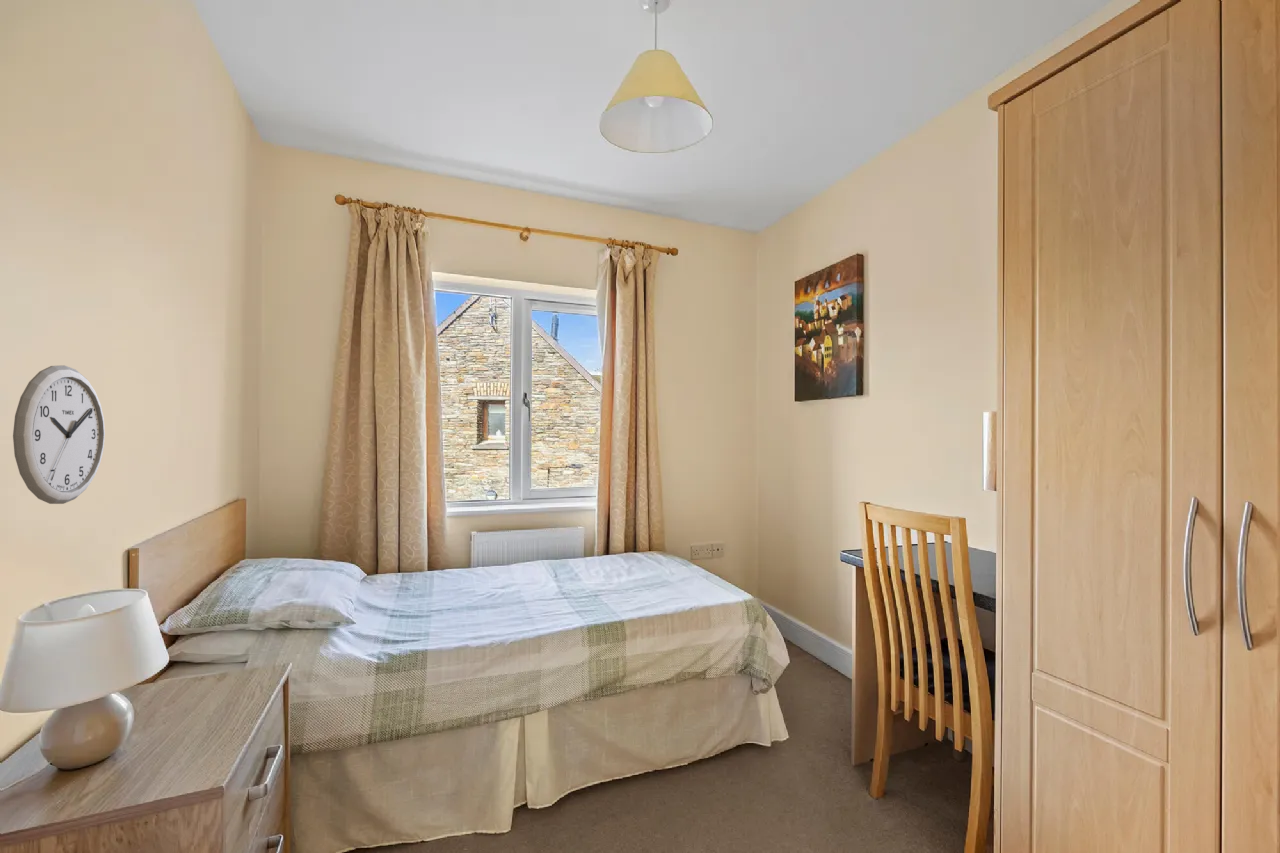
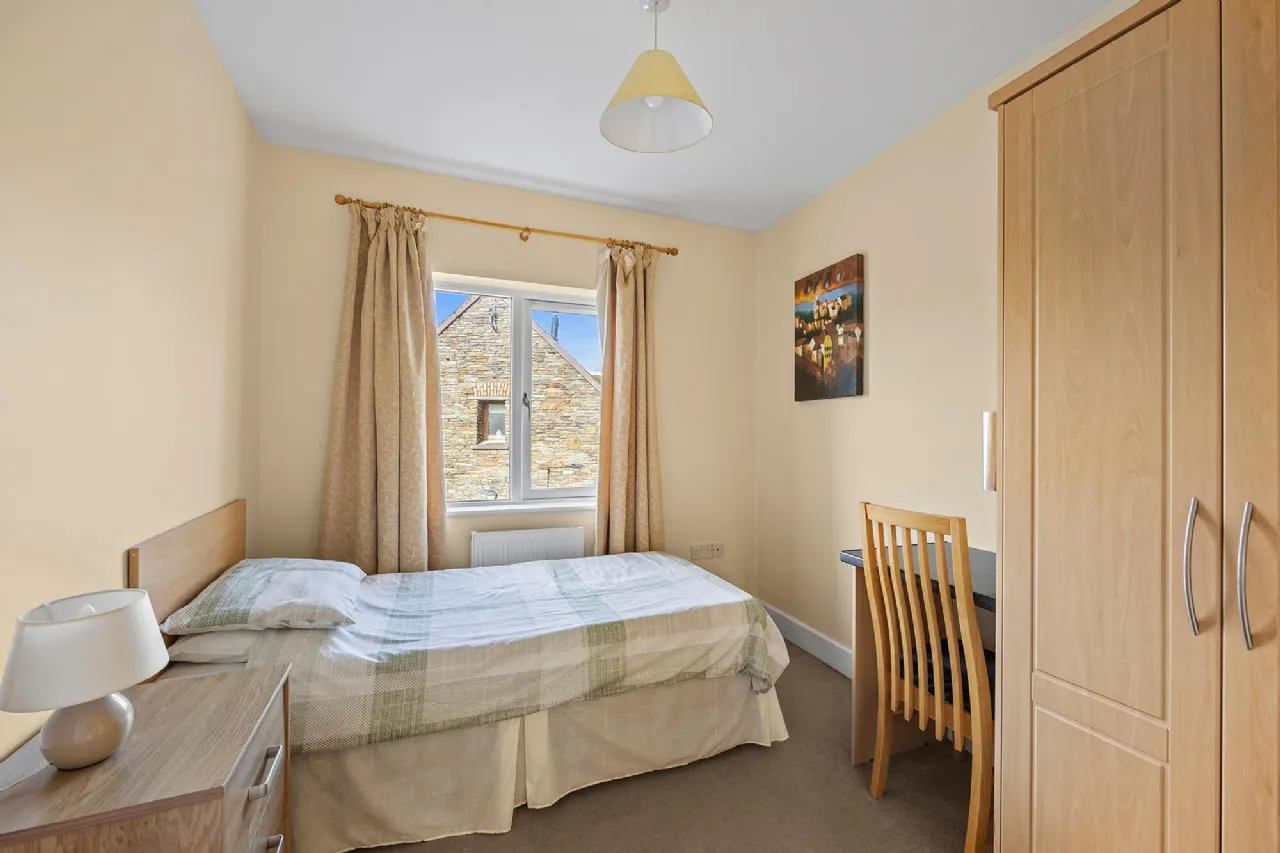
- wall clock [12,364,106,505]
